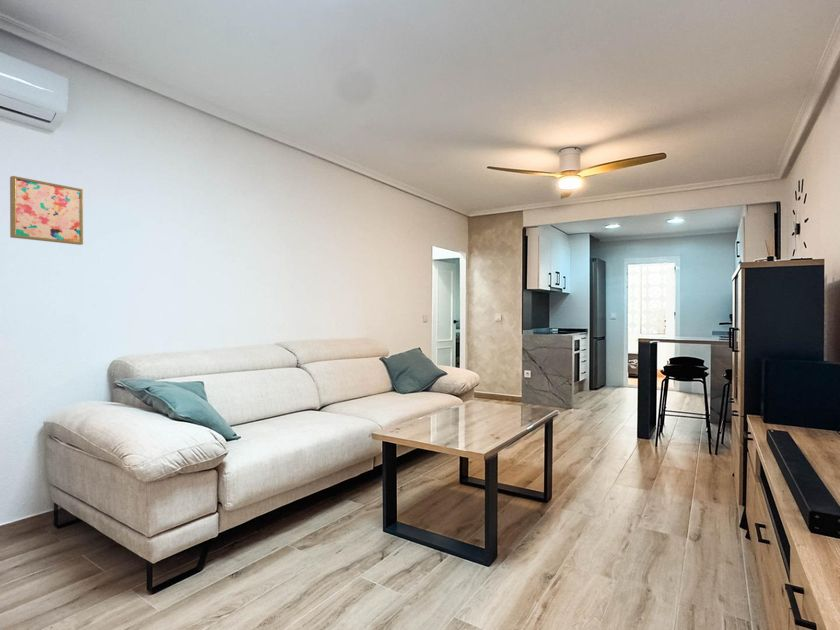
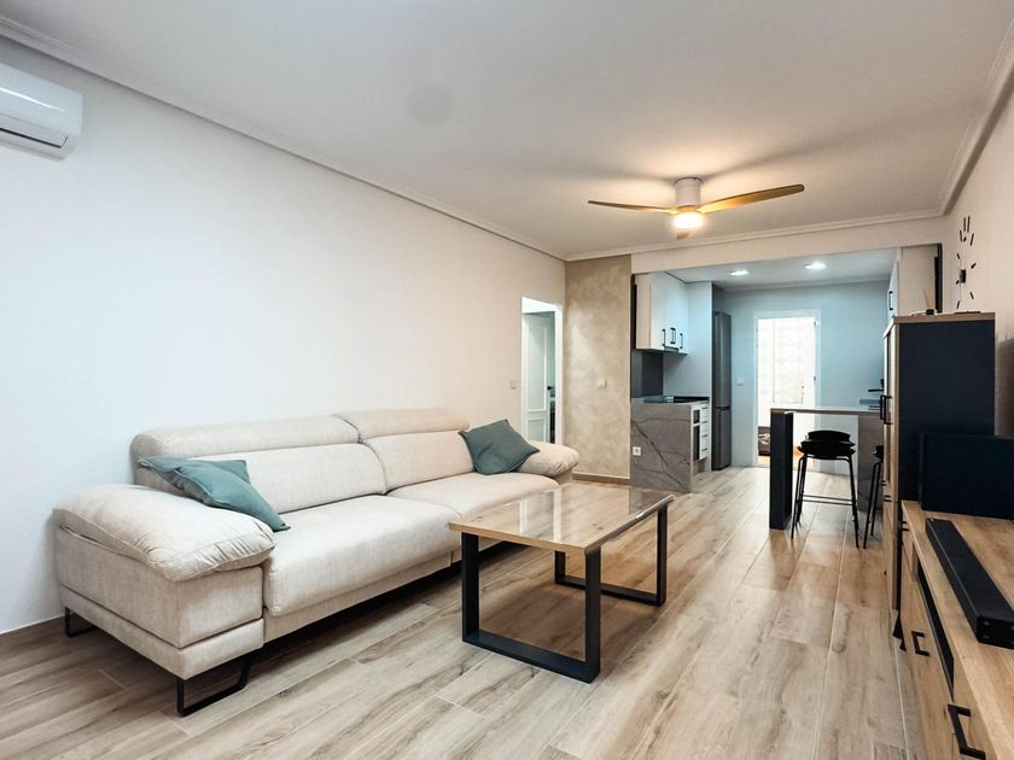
- wall art [9,175,84,246]
